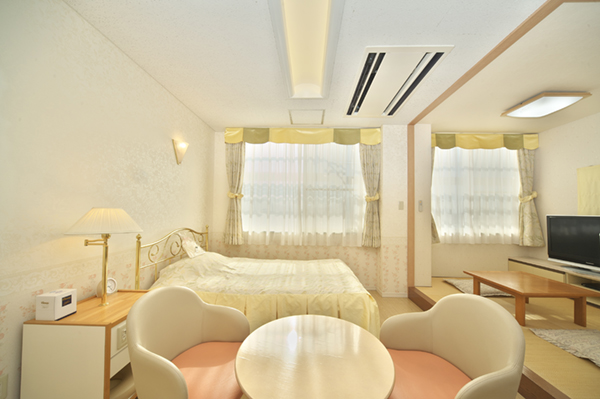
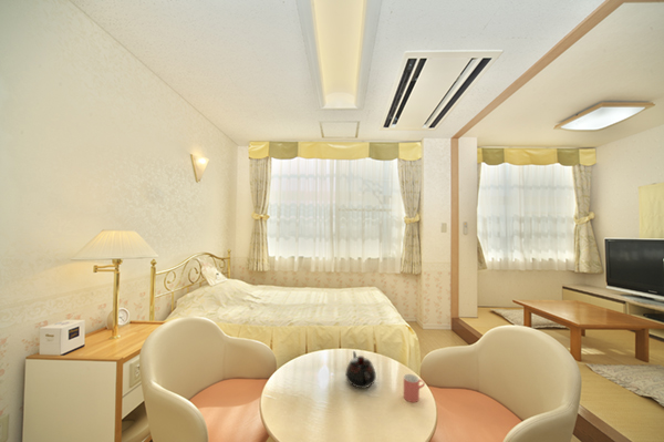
+ cup [403,373,426,403]
+ teapot [344,350,377,389]
